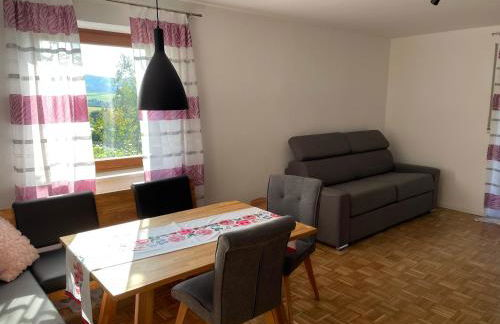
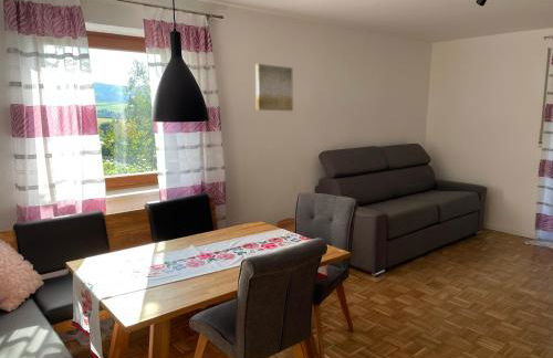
+ wall art [254,63,294,112]
